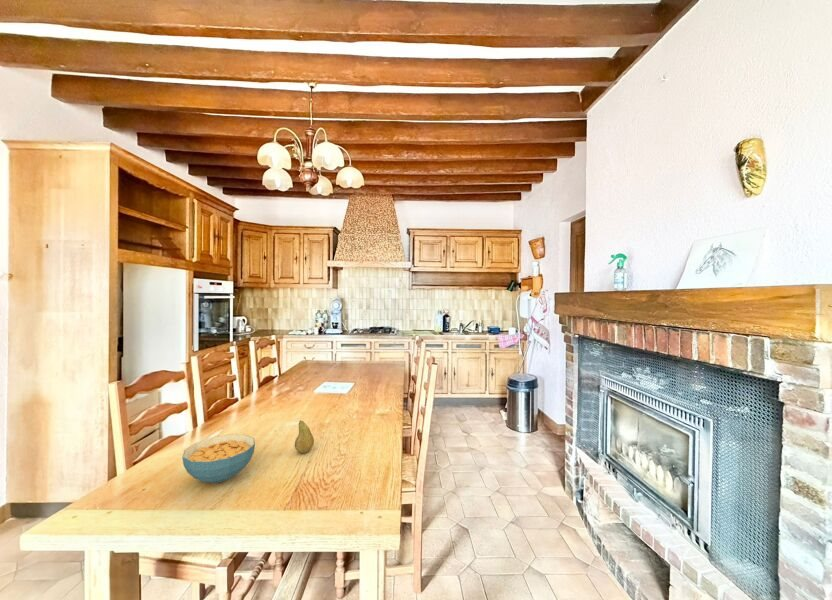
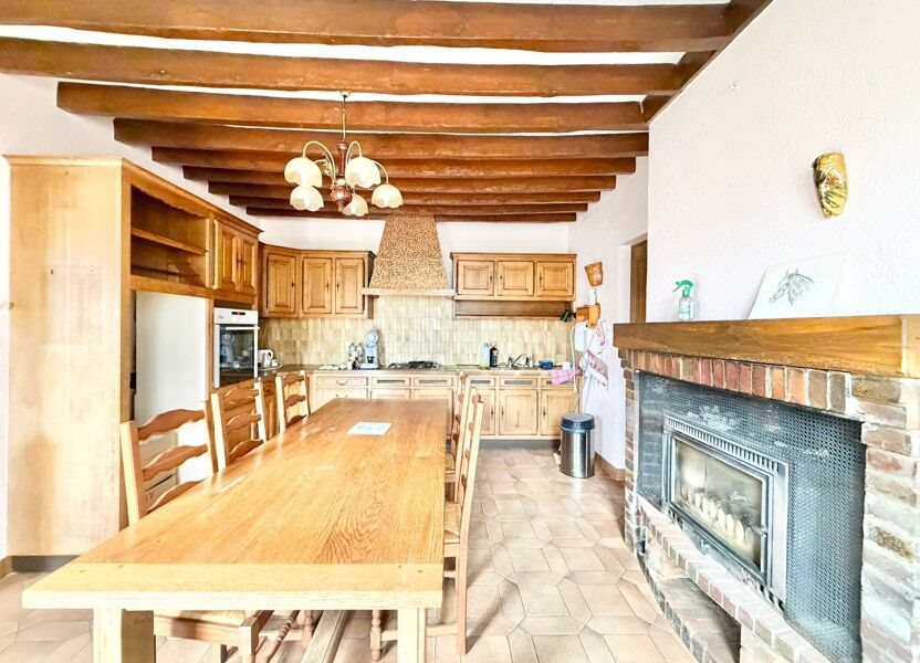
- cereal bowl [181,433,256,484]
- fruit [294,419,315,454]
